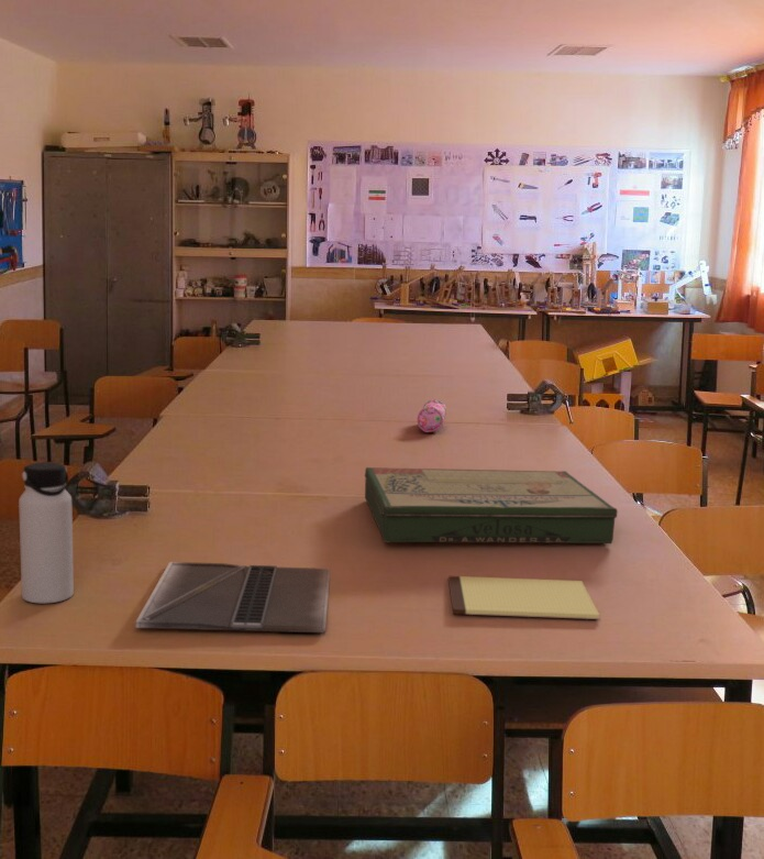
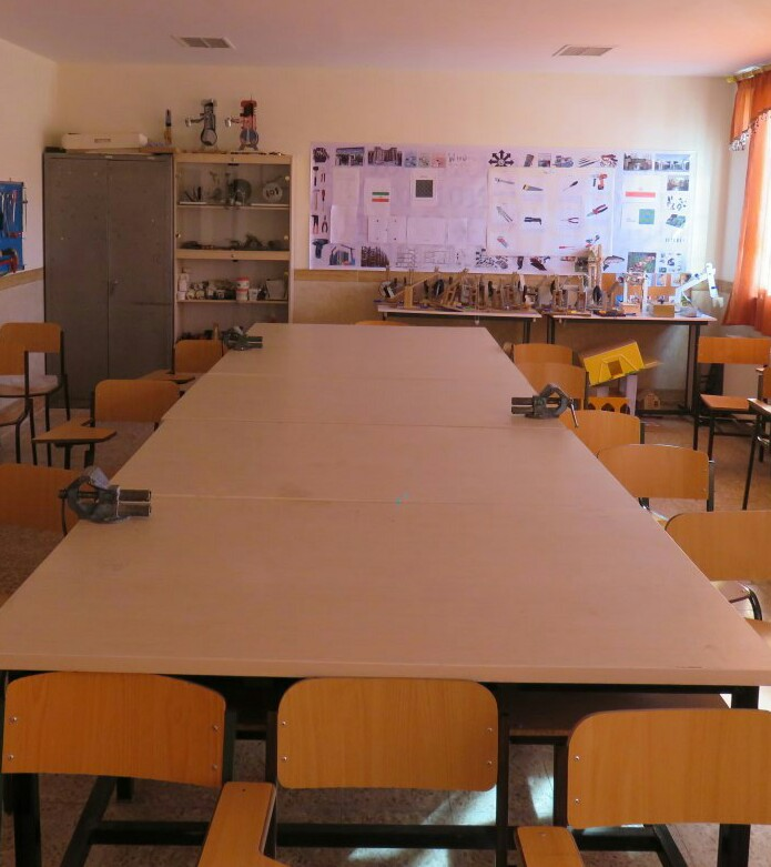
- laptop [134,561,331,634]
- pencil case [417,397,447,433]
- board game [364,466,619,544]
- notepad [447,575,601,620]
- water bottle [18,461,75,604]
